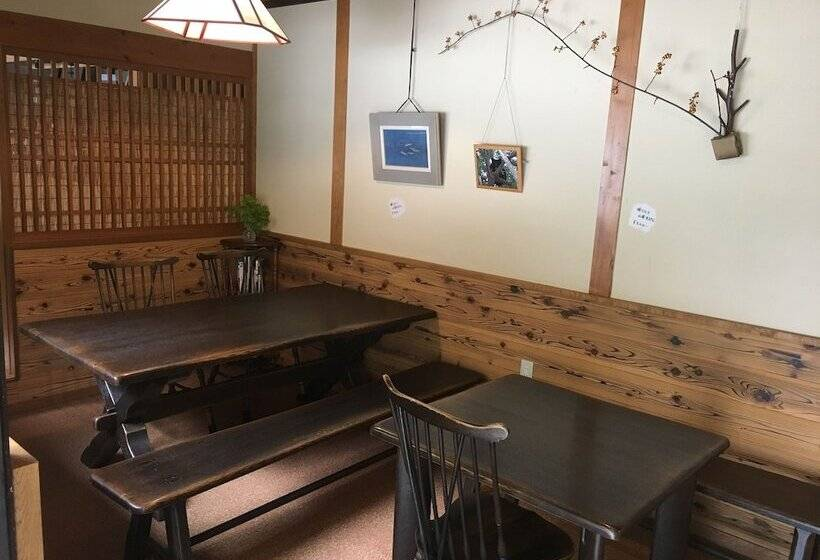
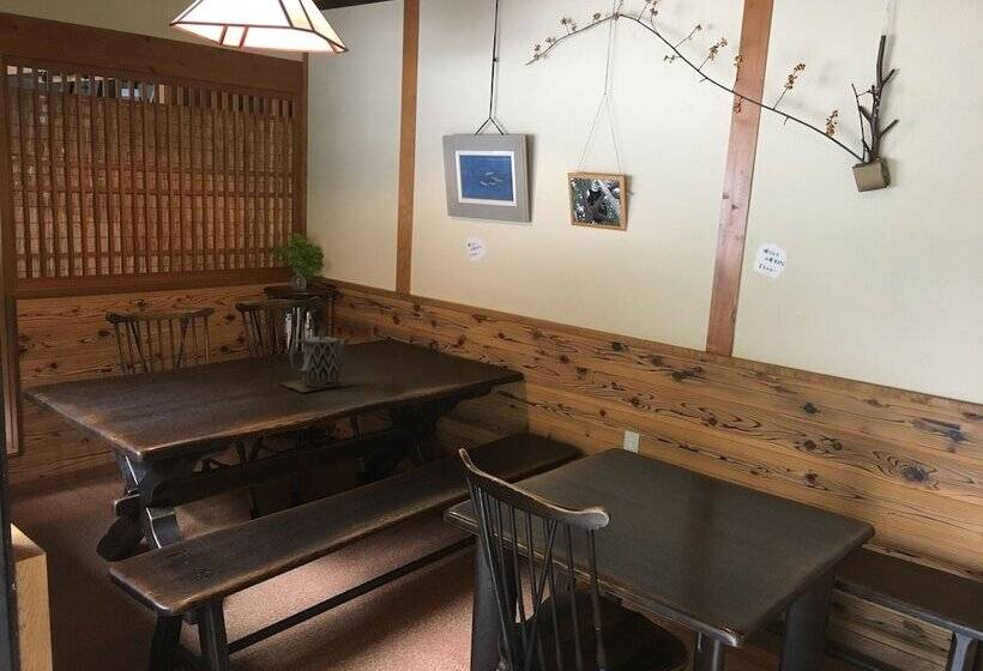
+ teapot [279,328,358,393]
